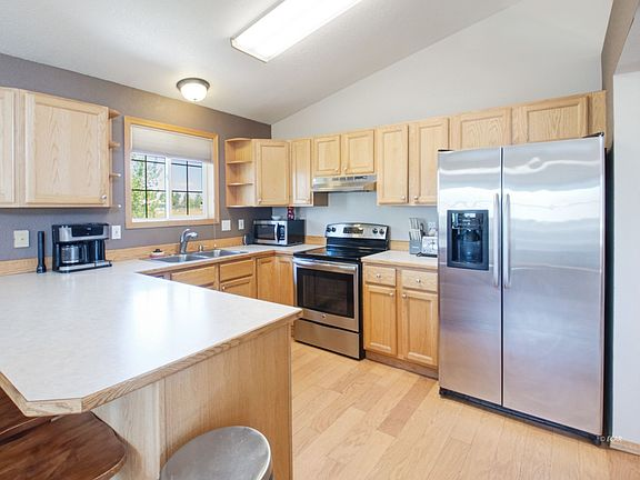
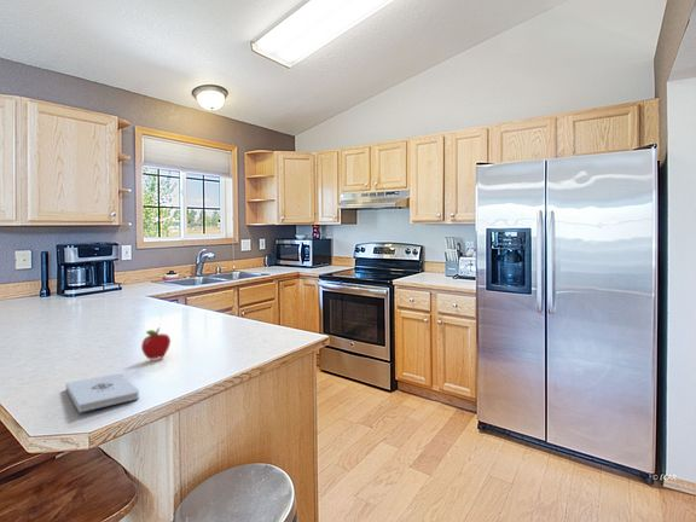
+ notepad [65,372,140,413]
+ fruit [140,327,172,361]
